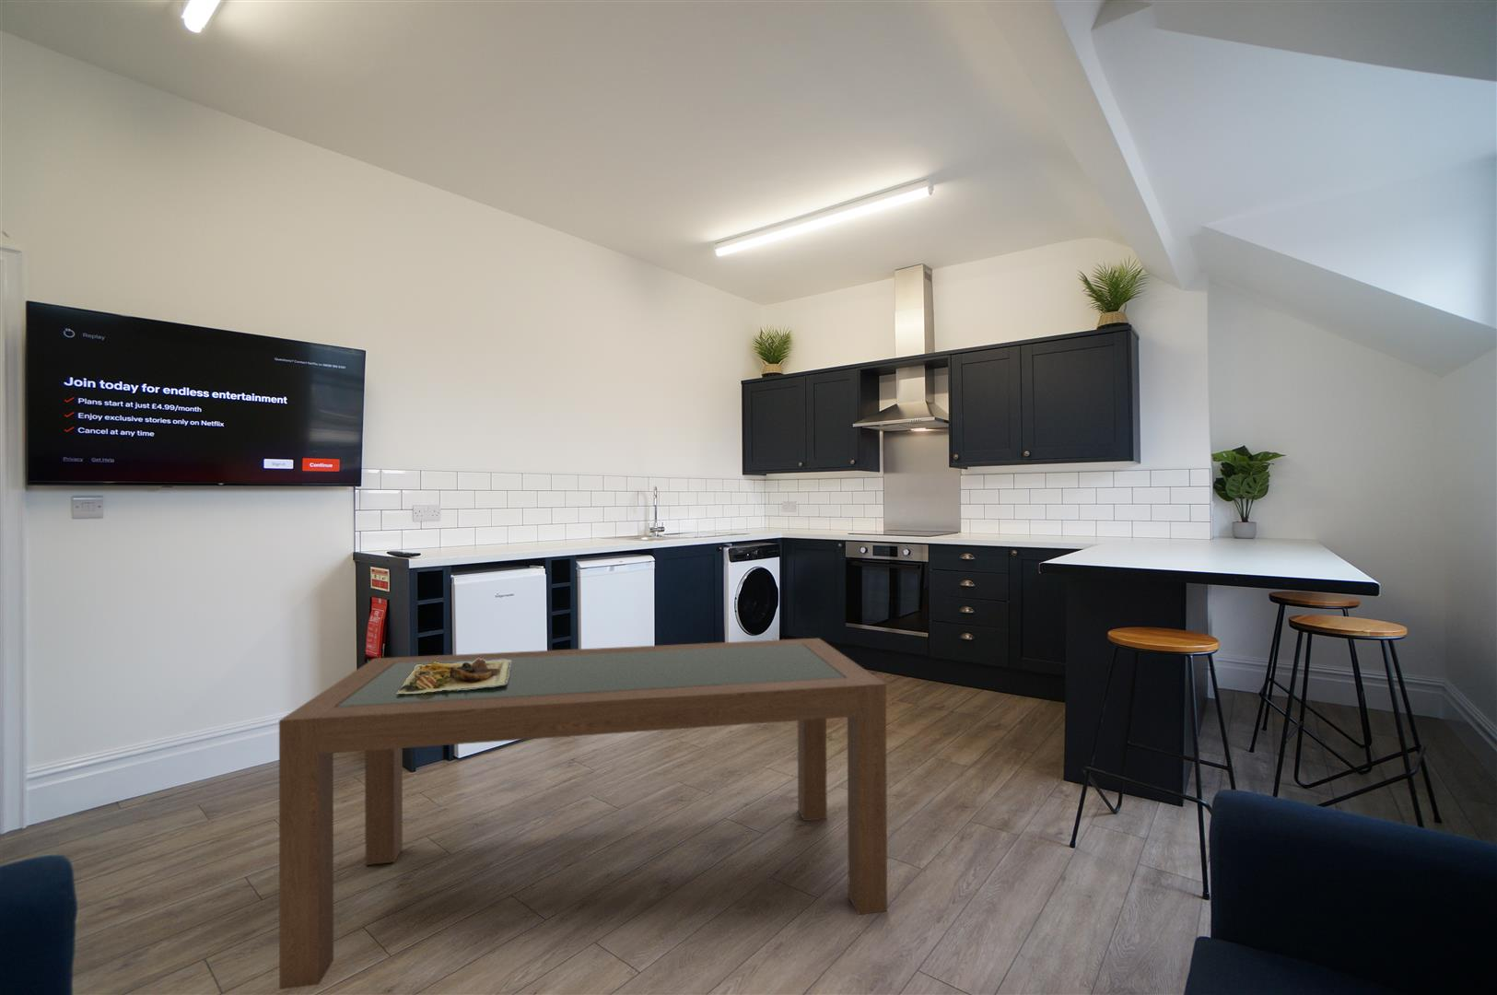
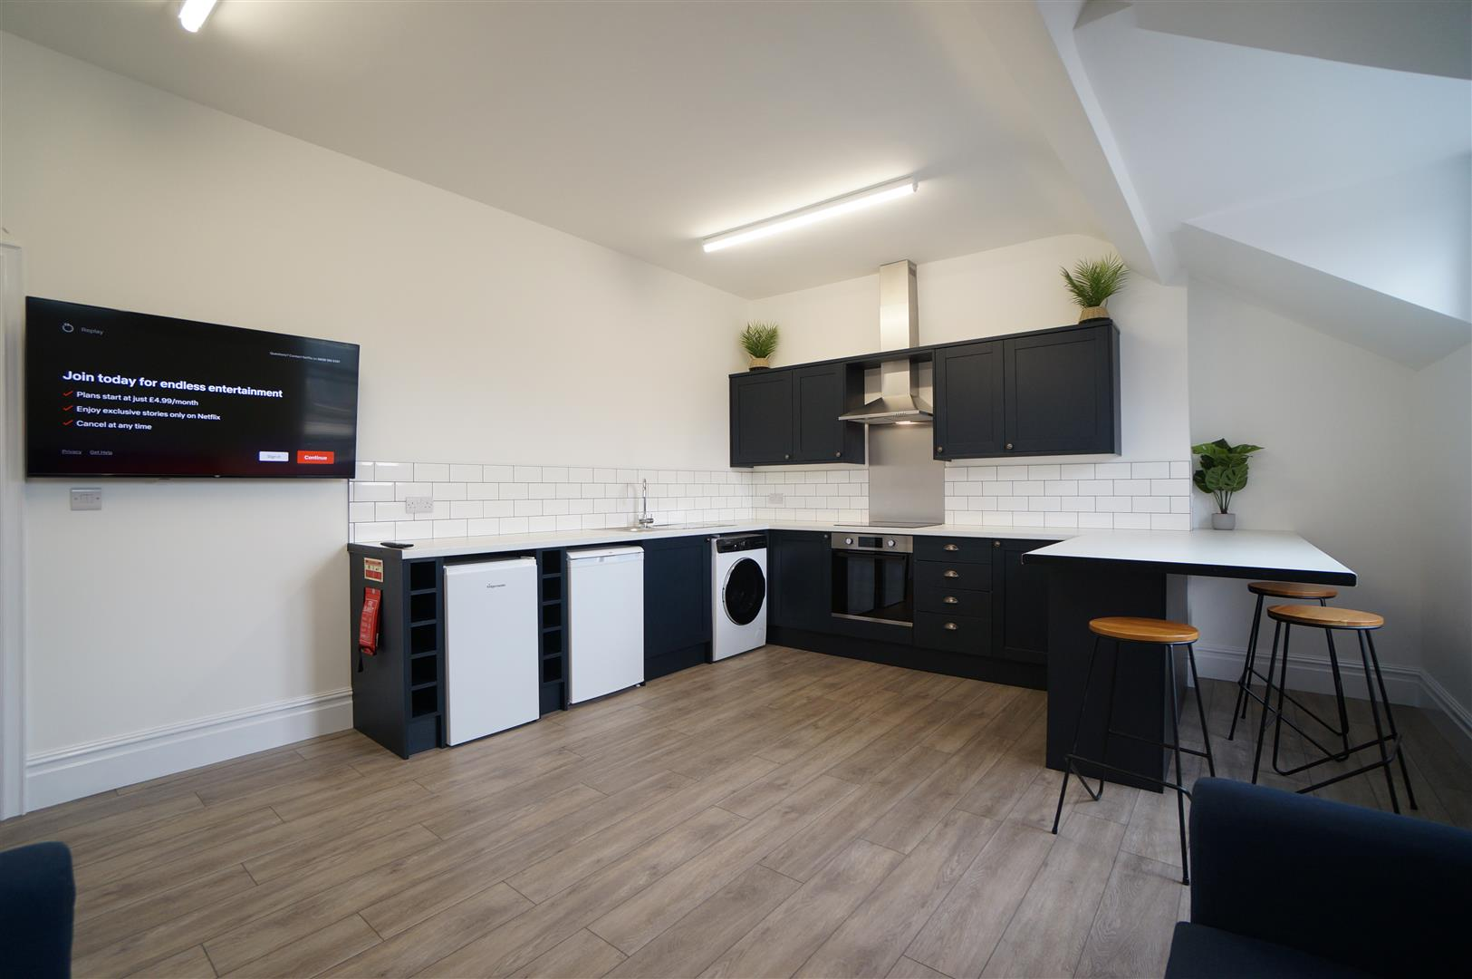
- food plate [396,659,511,694]
- dining table [279,637,888,991]
